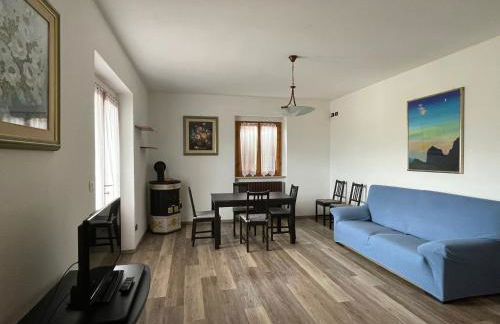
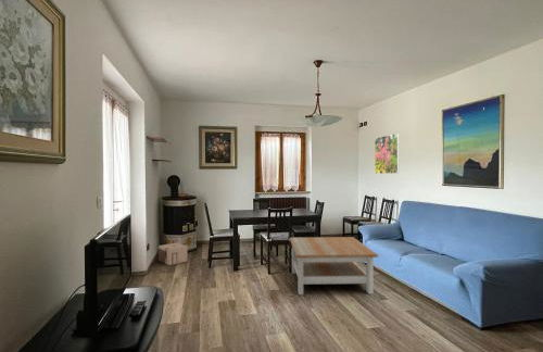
+ coffee table [289,236,379,296]
+ cardboard box [157,241,188,266]
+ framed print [374,133,400,175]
